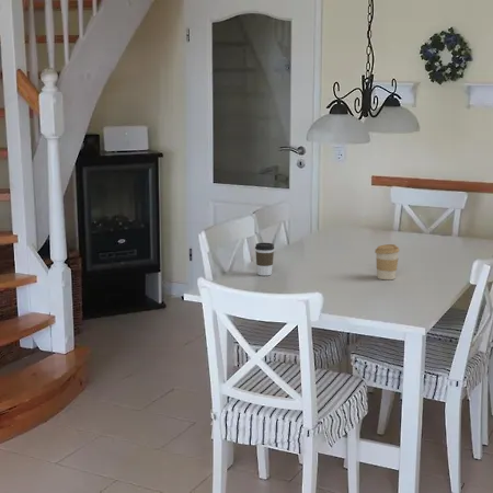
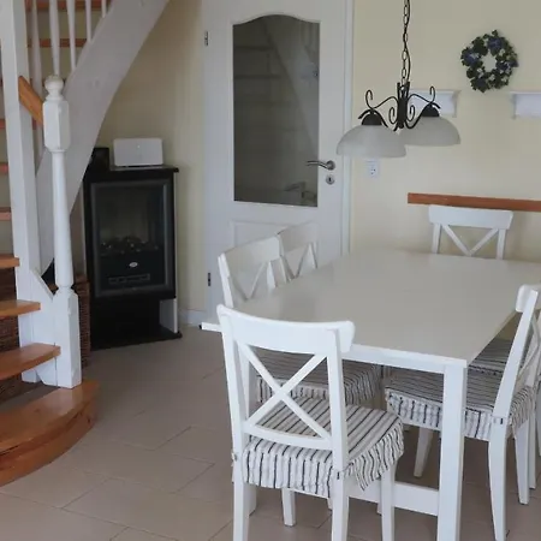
- coffee cup [374,243,400,280]
- coffee cup [254,242,275,276]
